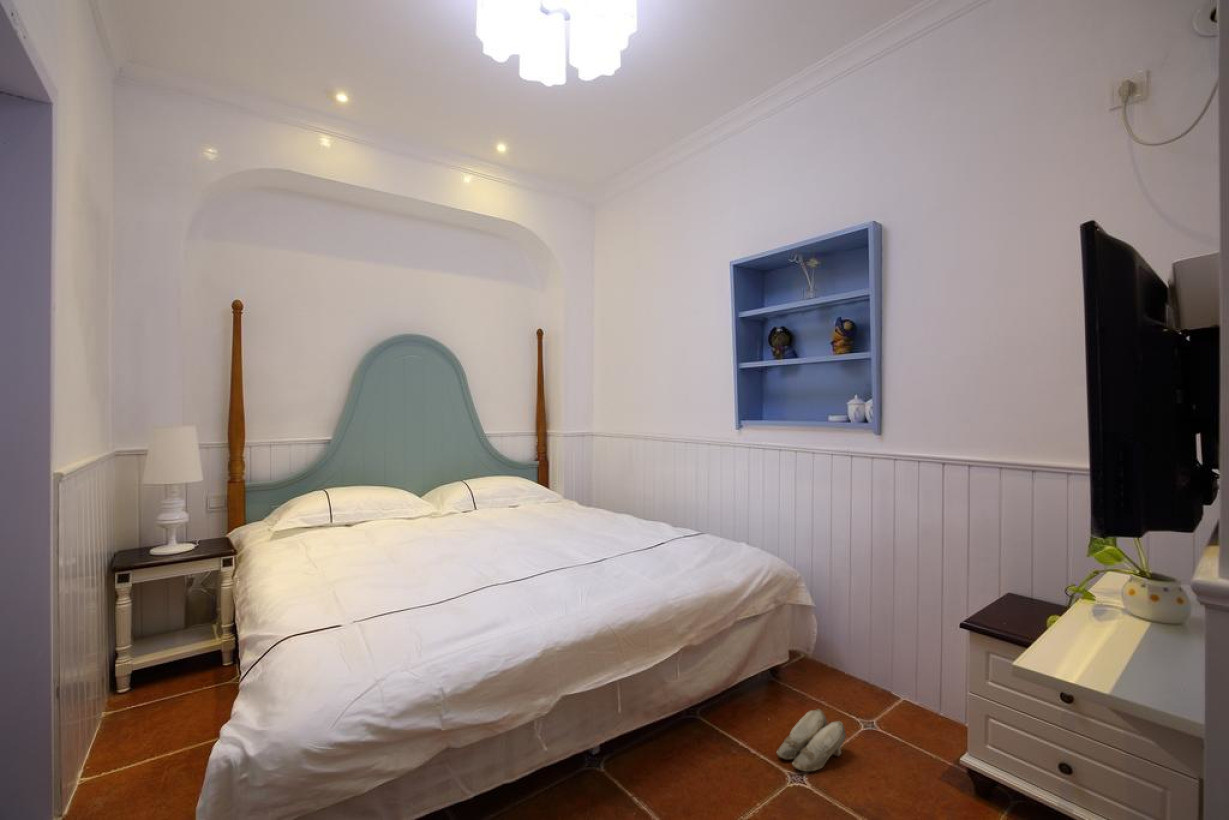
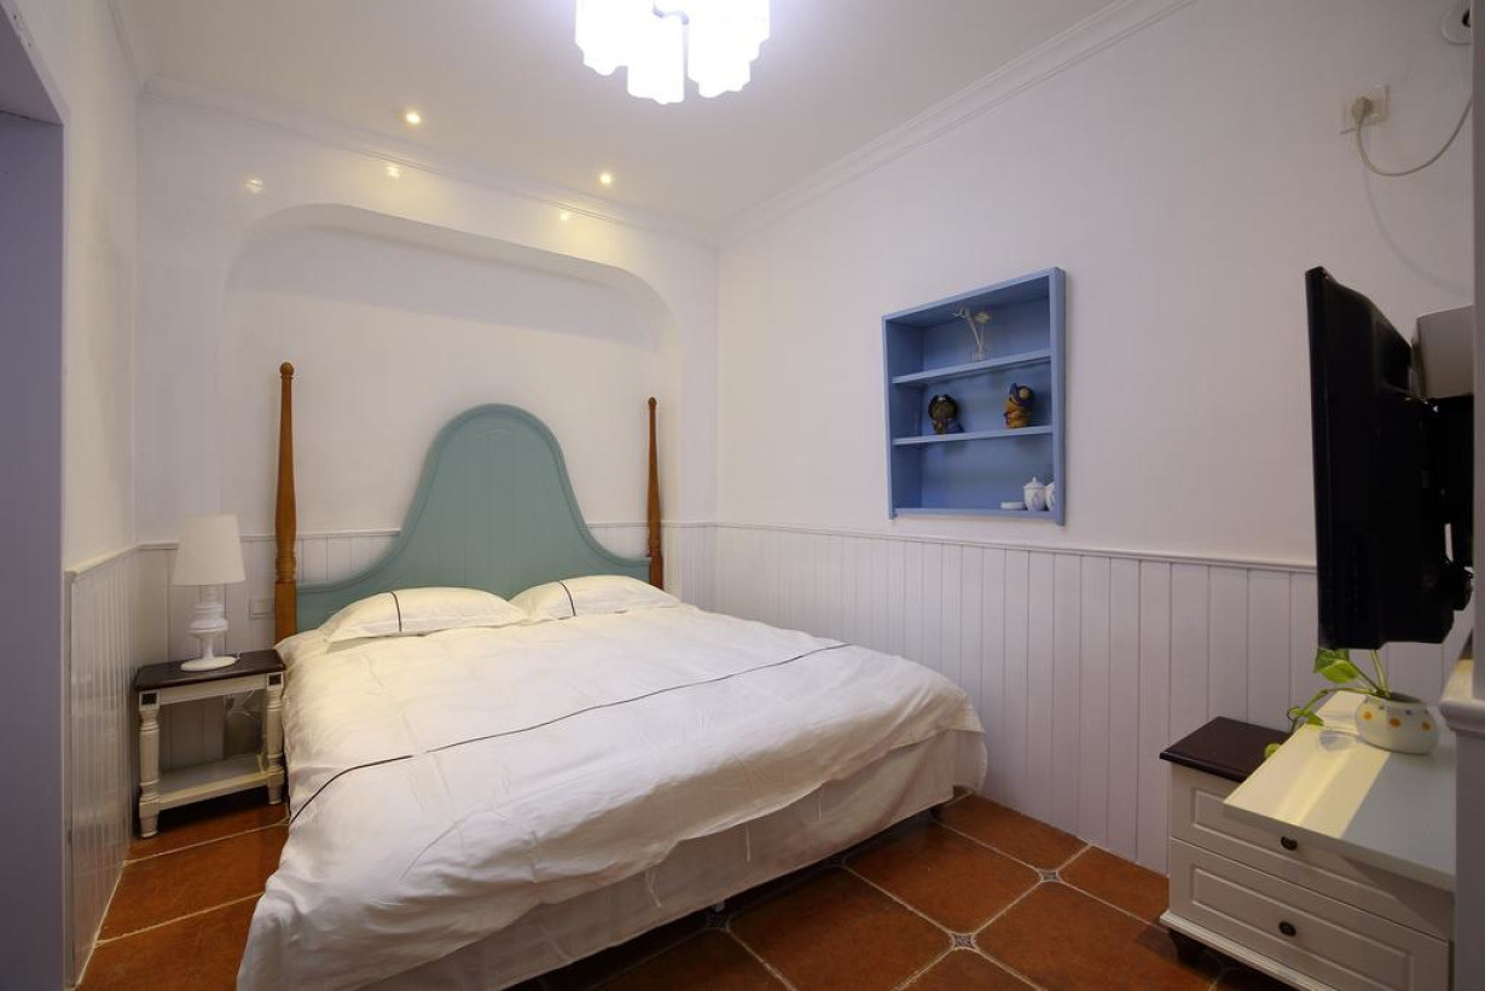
- slippers [776,708,847,772]
